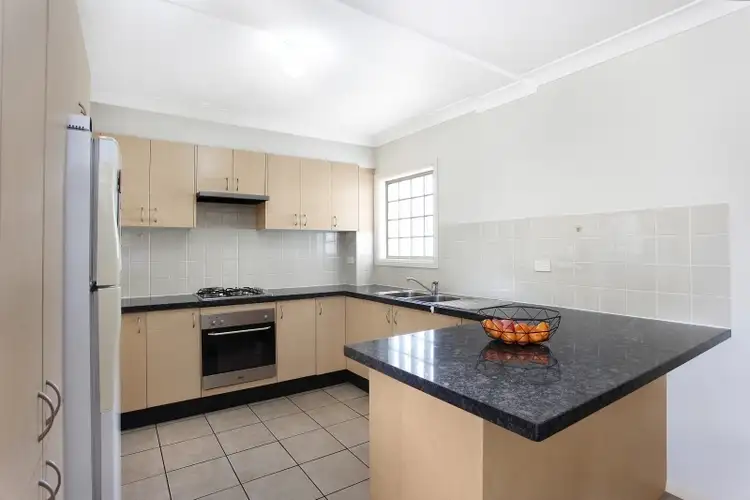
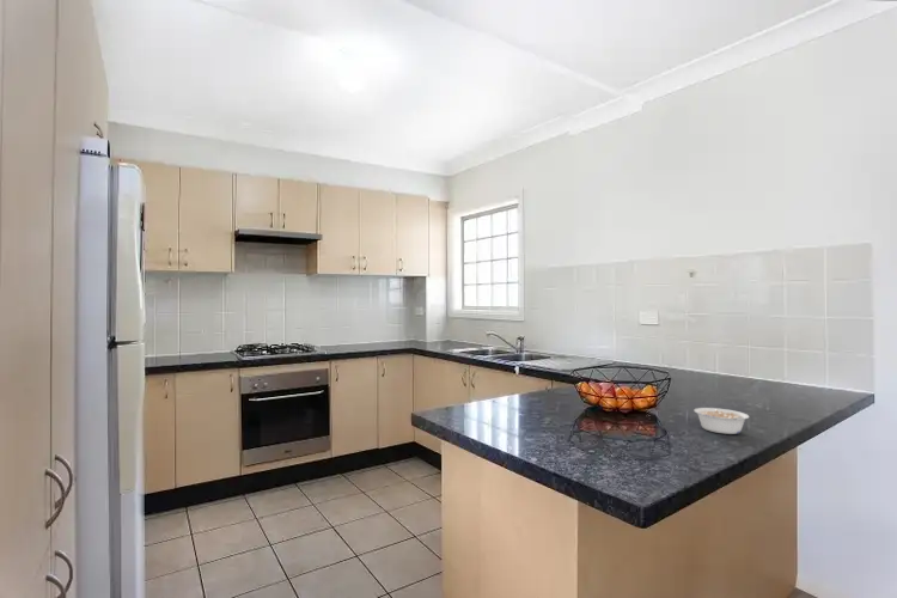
+ legume [692,407,750,435]
